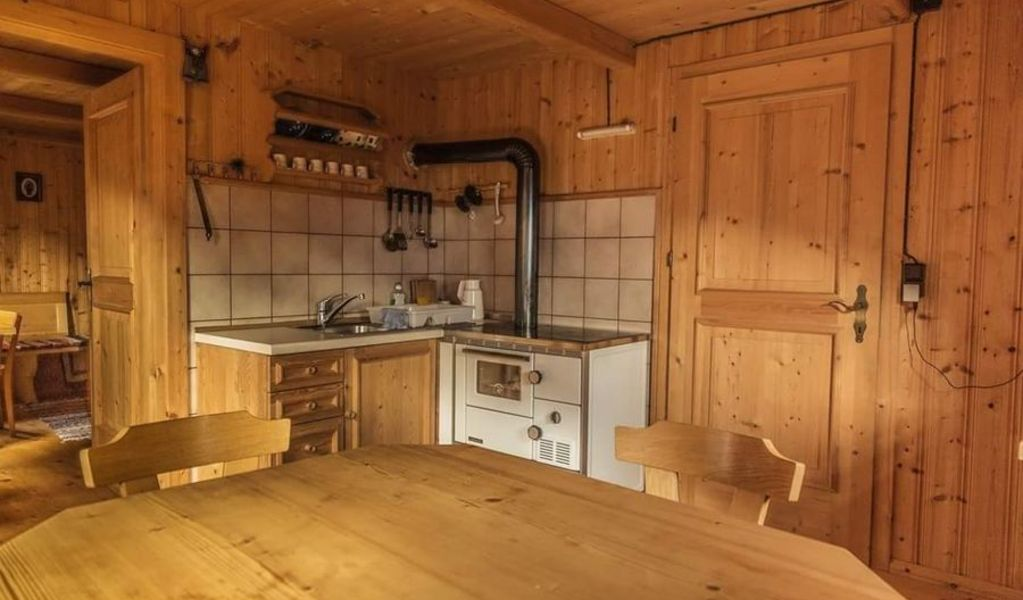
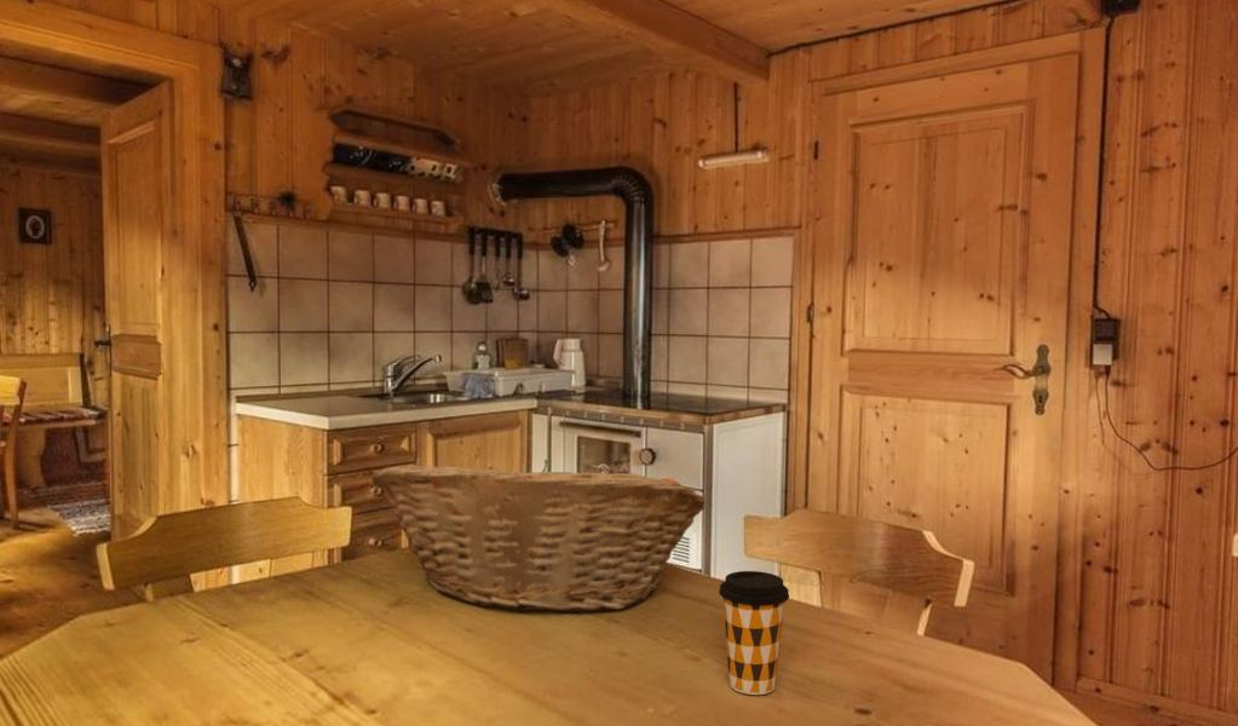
+ fruit basket [370,459,707,613]
+ coffee cup [718,570,790,696]
